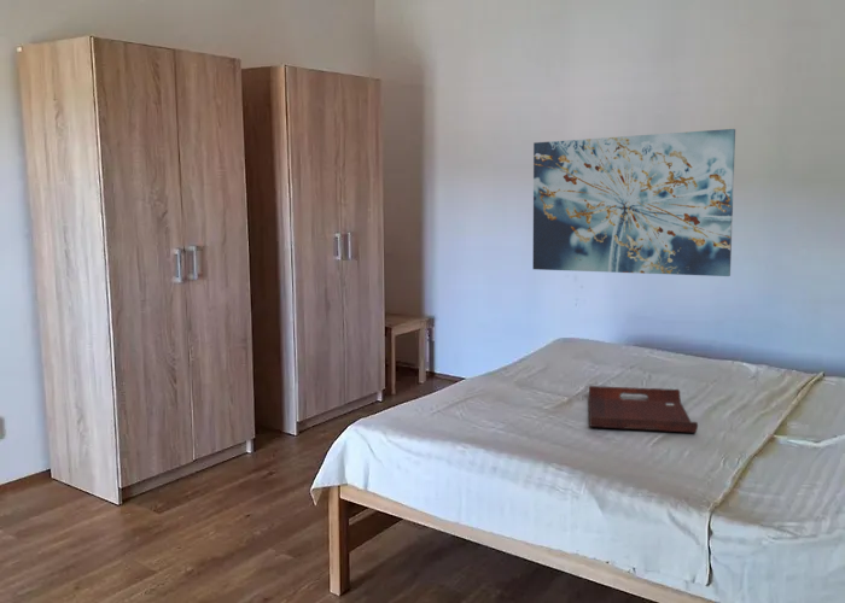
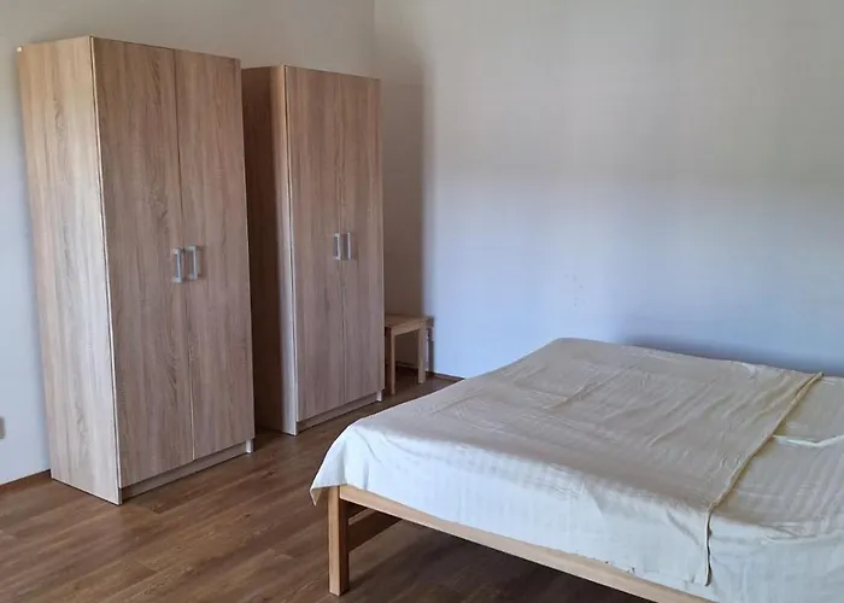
- serving tray [588,385,699,434]
- wall art [532,128,736,277]
